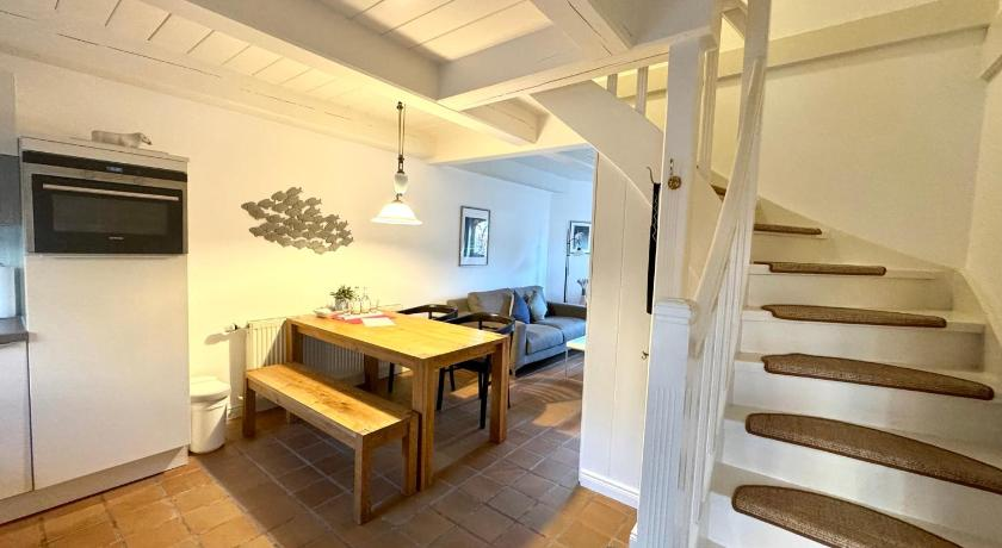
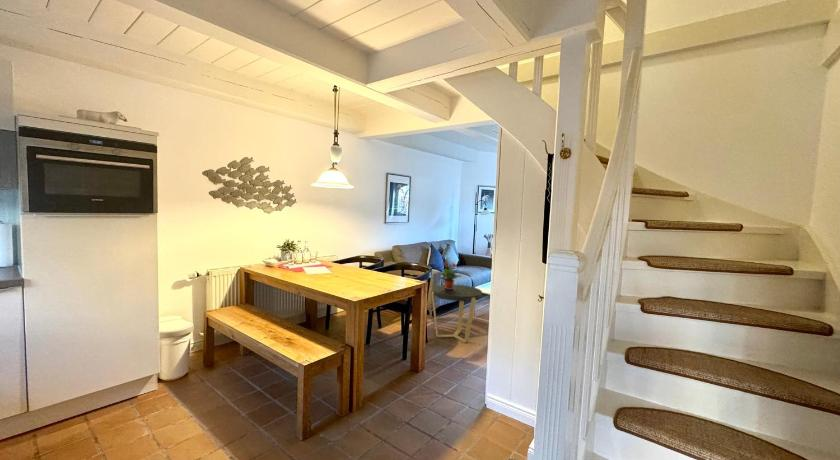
+ side table [431,284,483,344]
+ potted plant [437,261,462,289]
